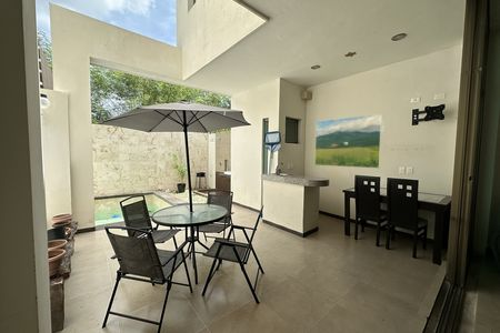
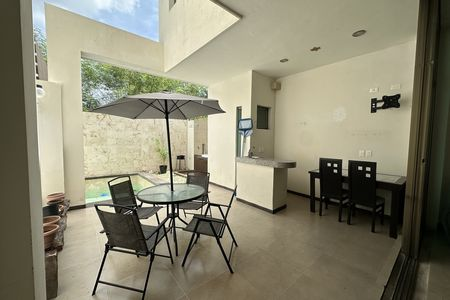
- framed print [313,113,383,170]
